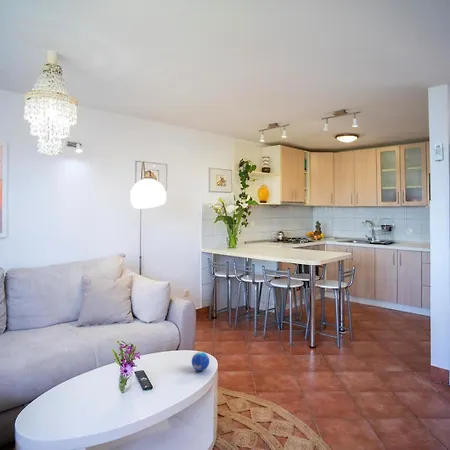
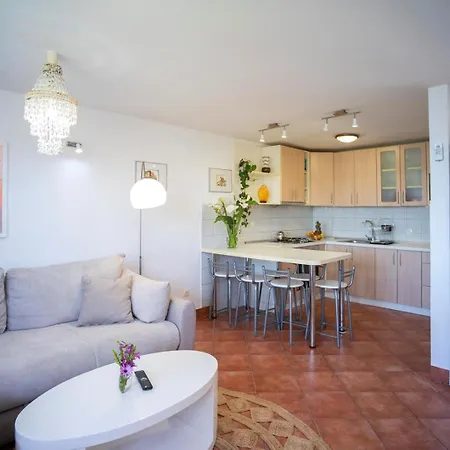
- decorative orb [191,351,210,372]
